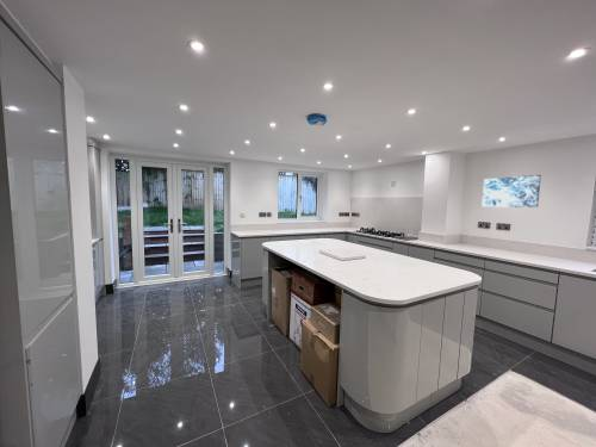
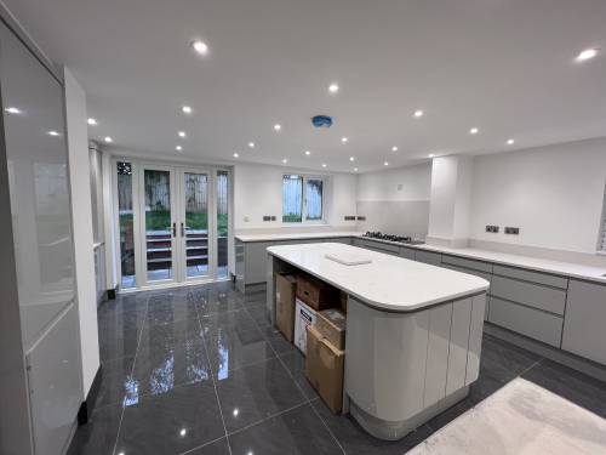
- wall art [480,174,542,209]
